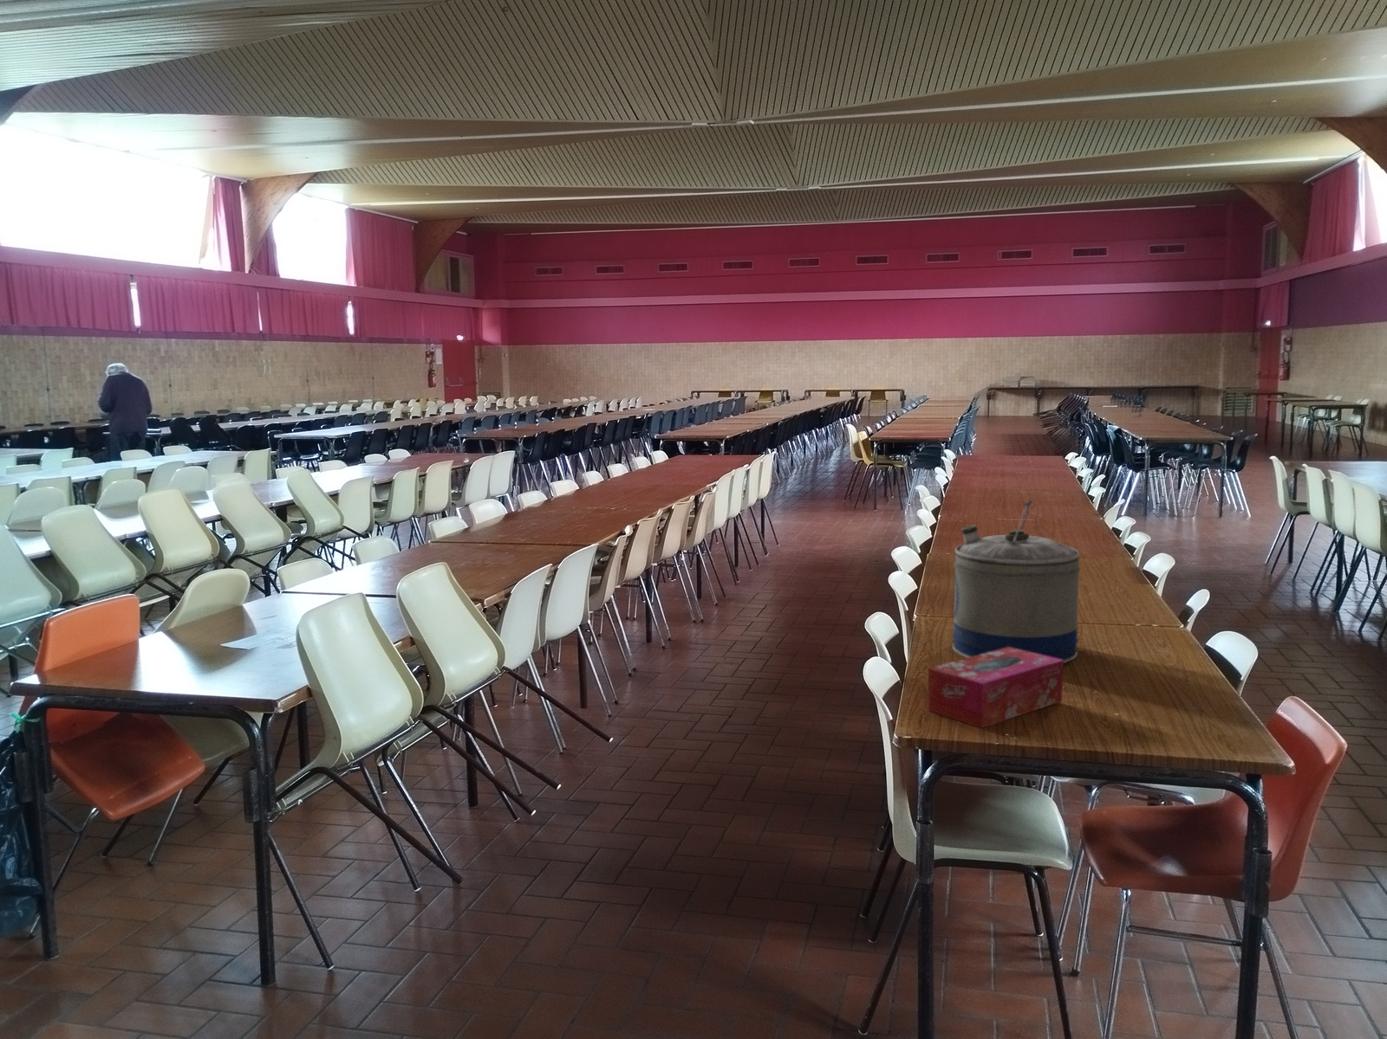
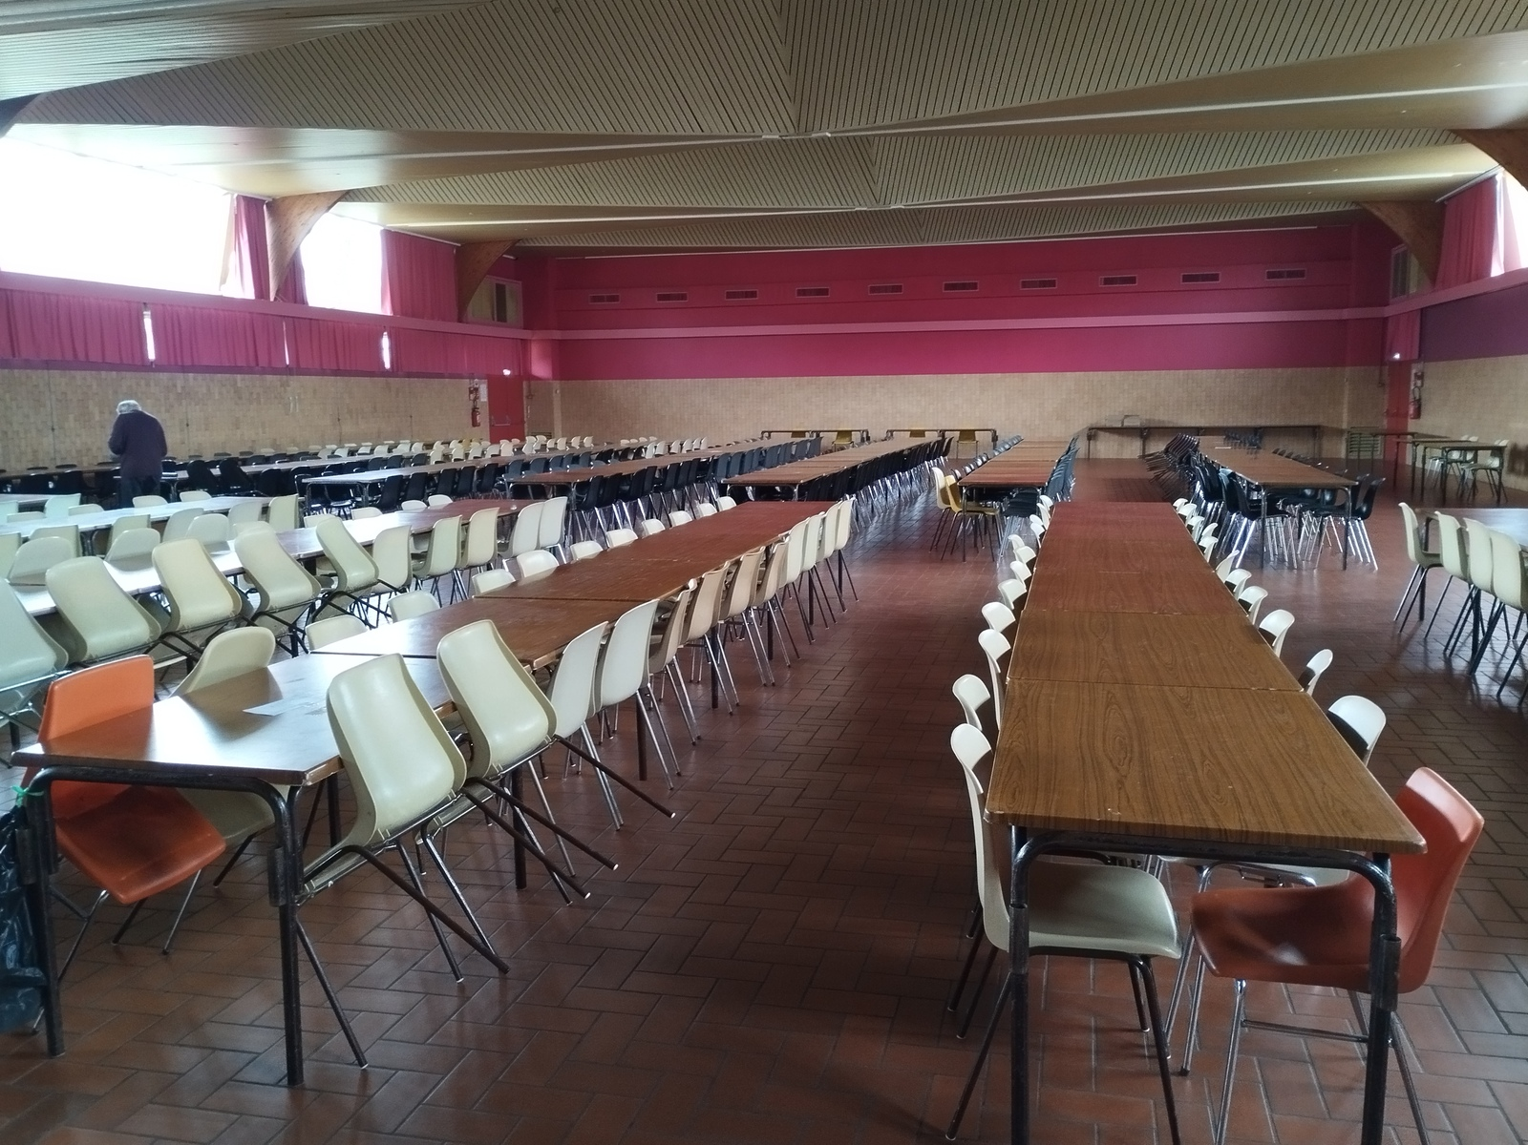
- water jug [952,500,1081,664]
- tissue box [927,647,1064,729]
